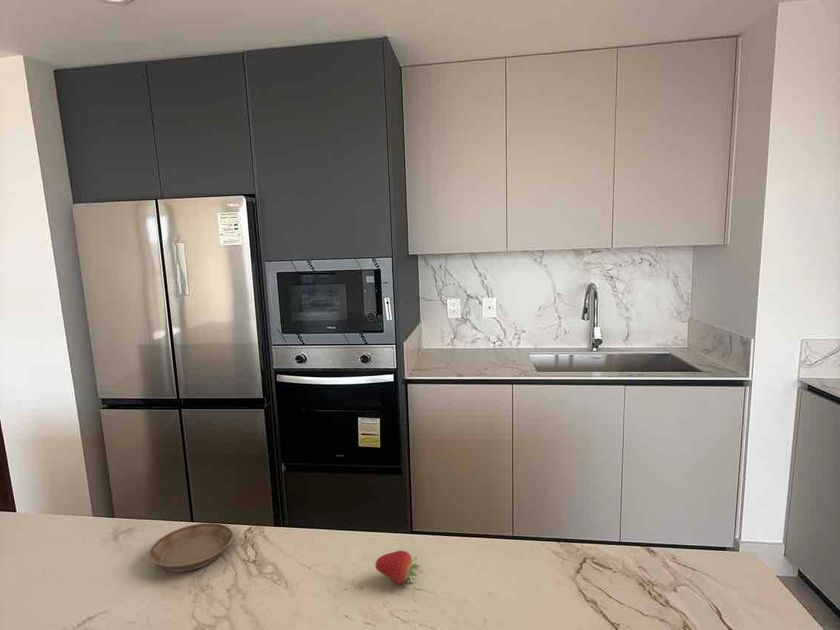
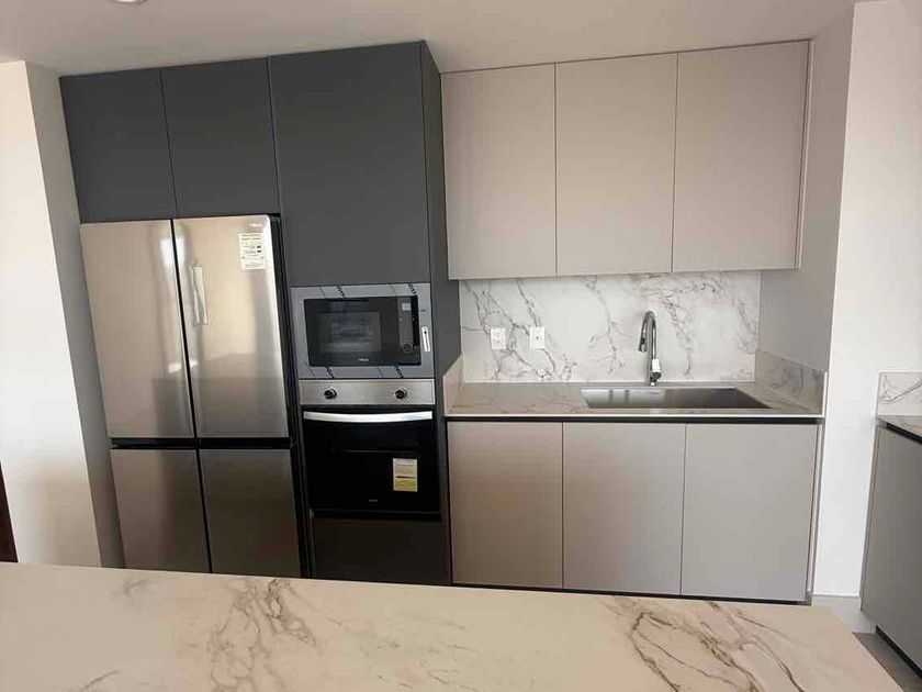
- saucer [148,522,234,573]
- fruit [374,549,422,587]
